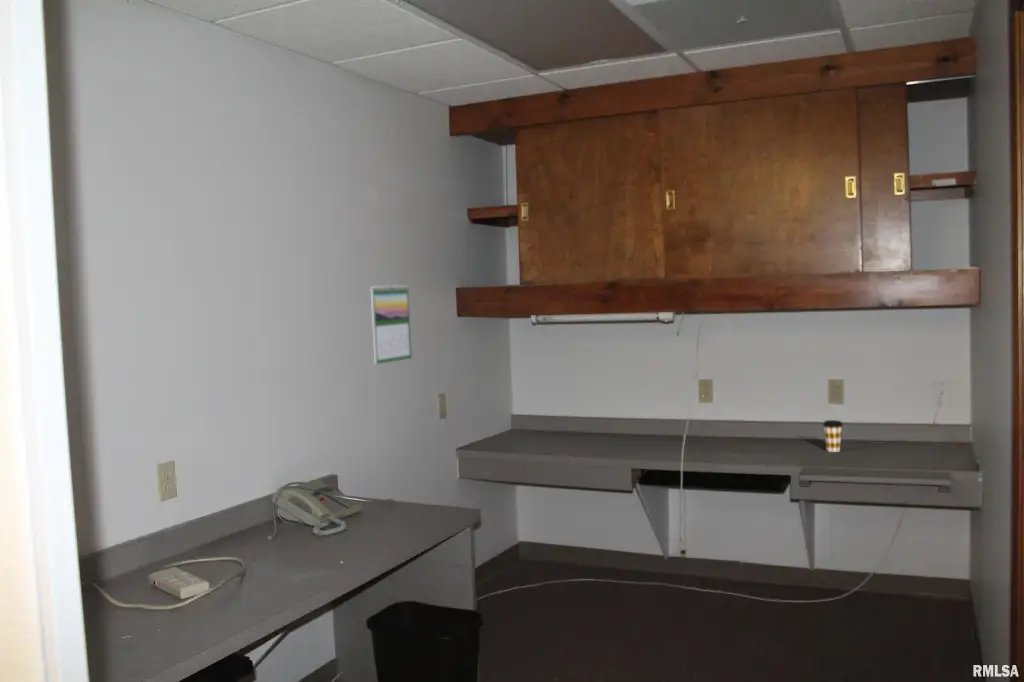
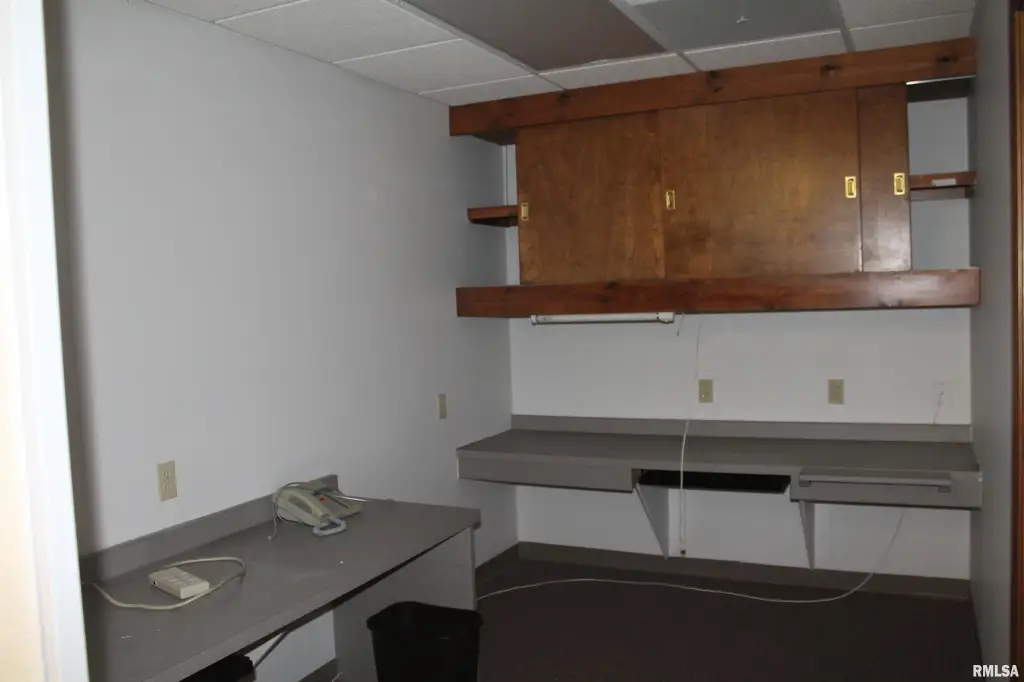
- calendar [370,283,413,365]
- coffee cup [822,419,844,453]
